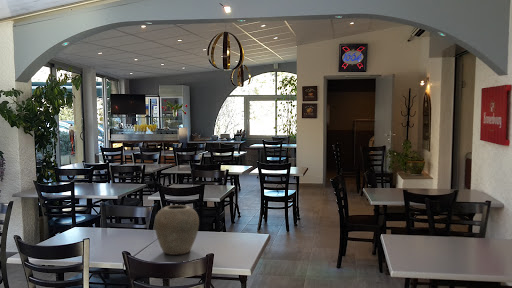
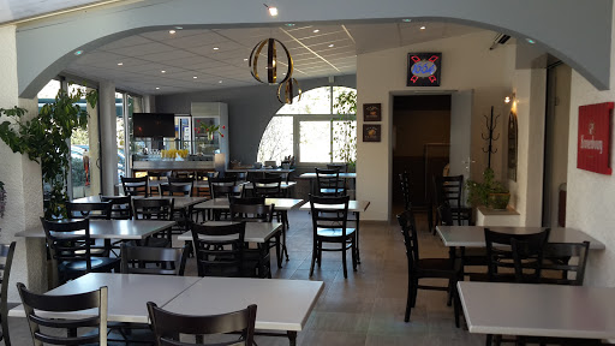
- vase [154,204,200,256]
